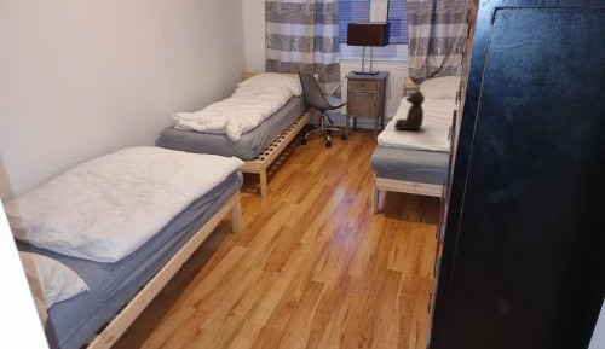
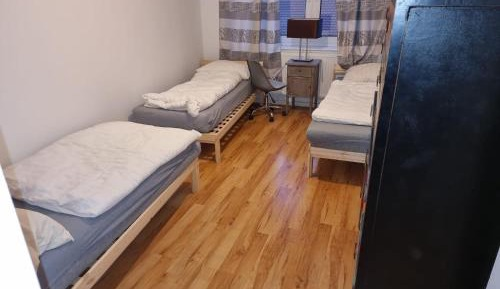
- teddy bear [393,86,426,130]
